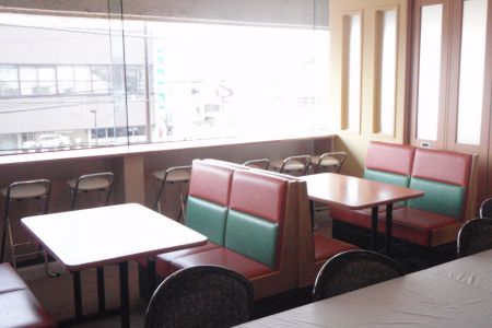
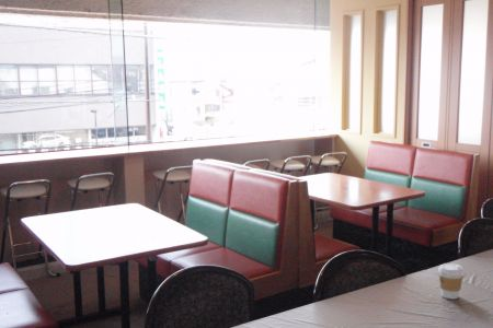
+ coffee cup [437,262,465,300]
